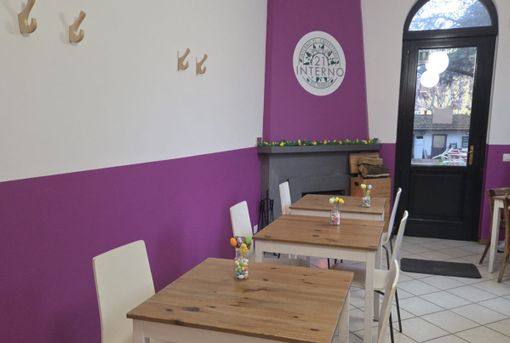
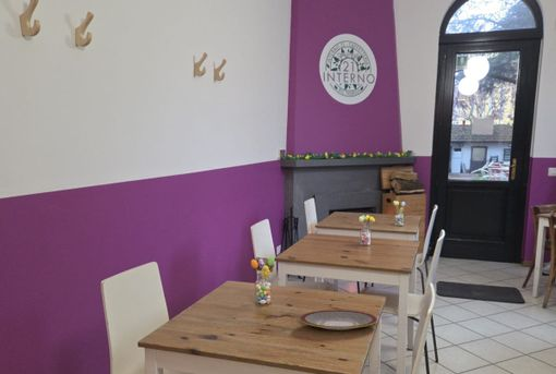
+ plate [299,309,378,330]
